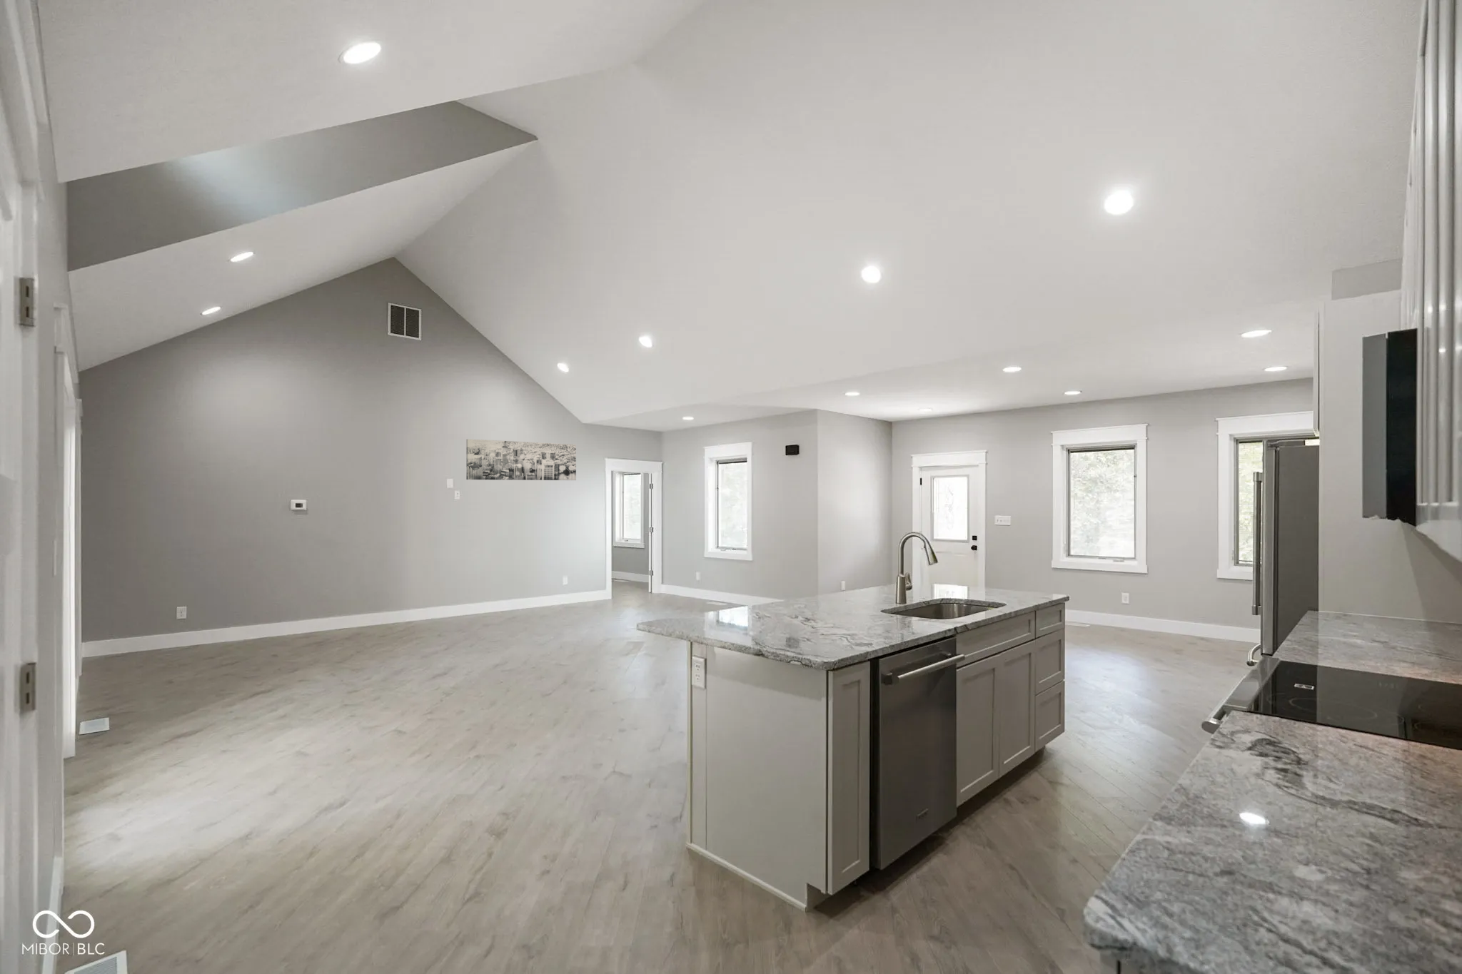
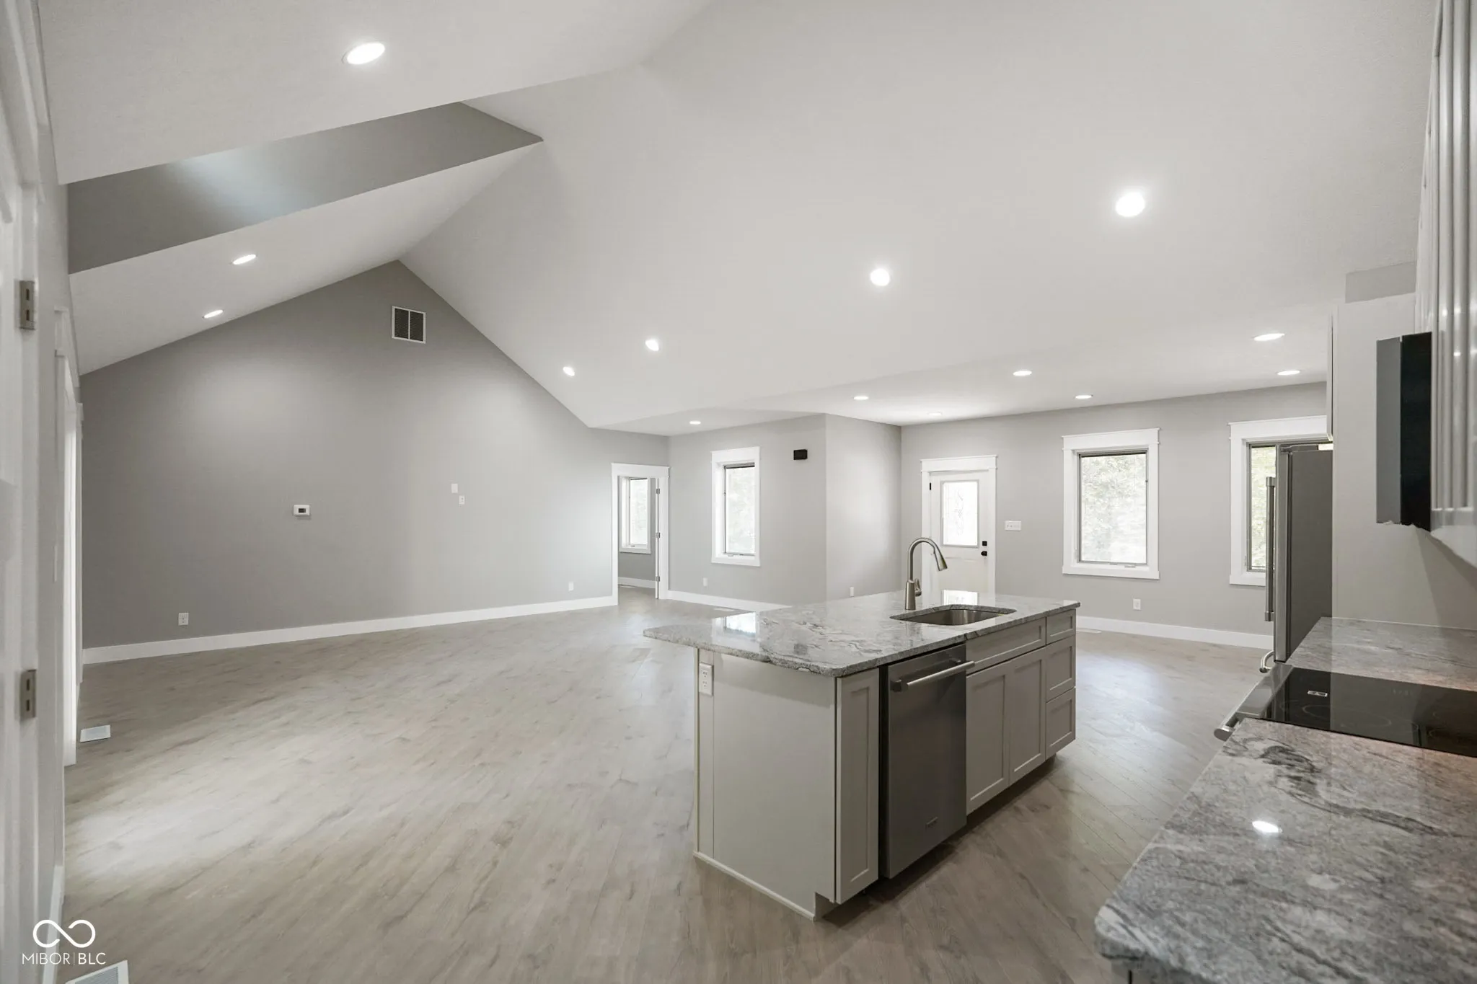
- wall art [465,438,577,480]
